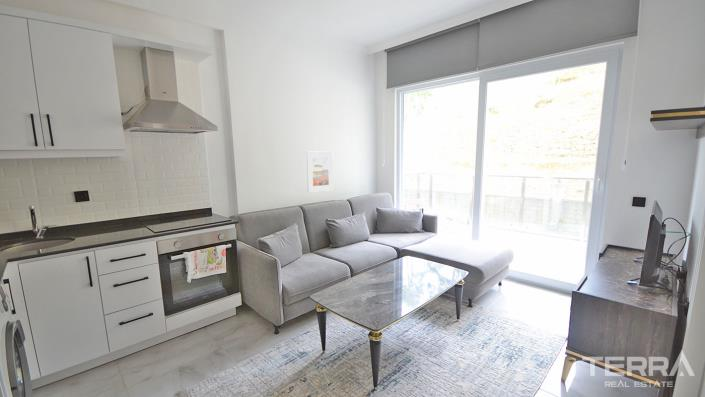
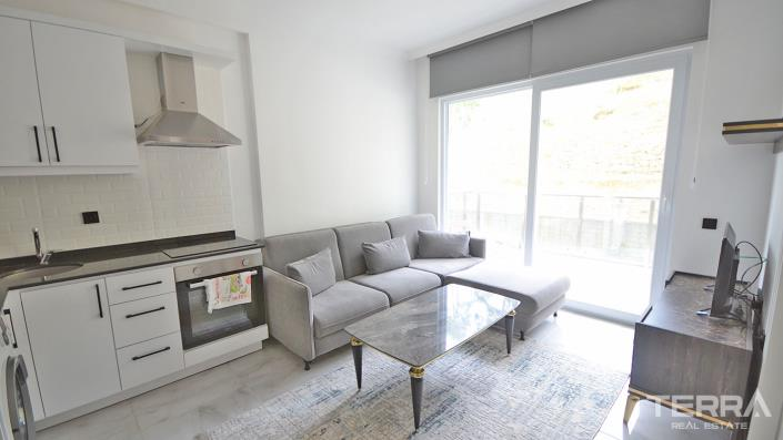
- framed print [306,150,334,193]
